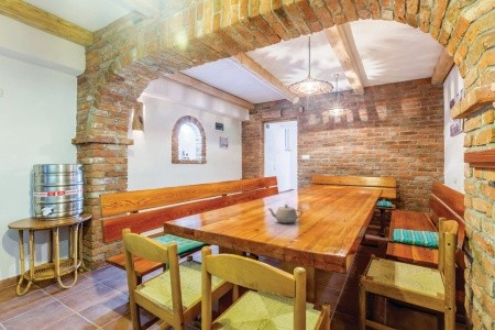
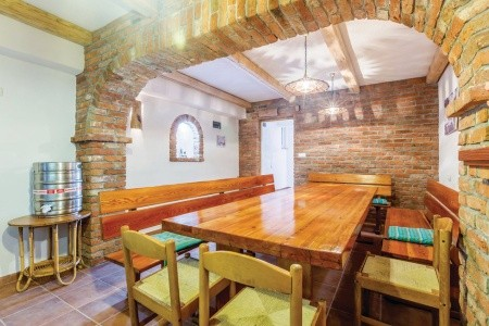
- teapot [266,204,304,224]
